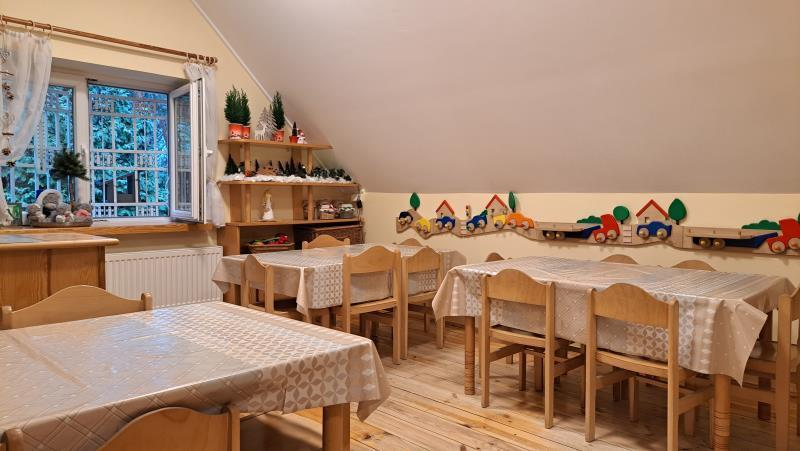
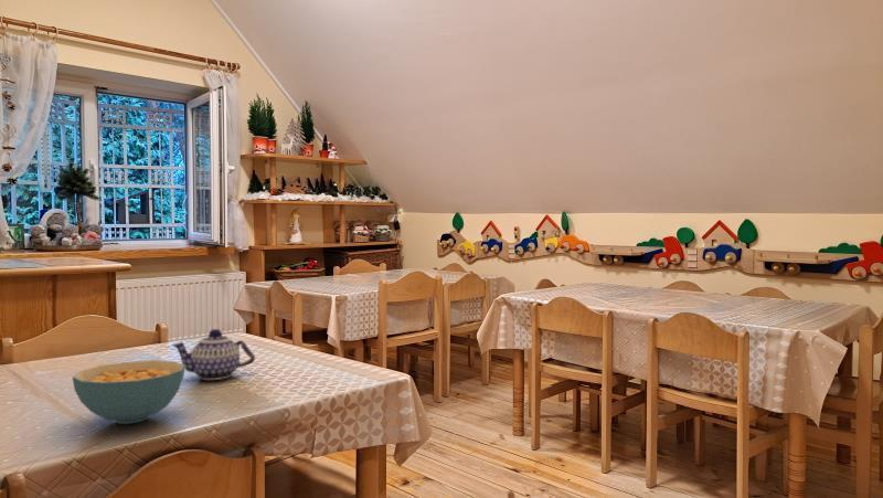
+ teapot [170,328,256,381]
+ cereal bowl [72,359,185,425]
